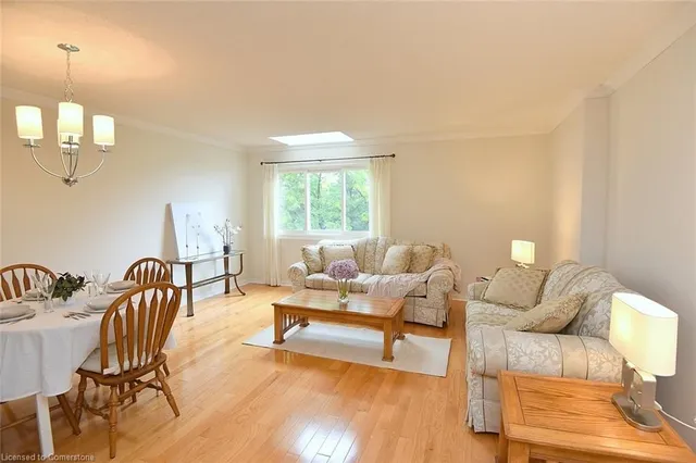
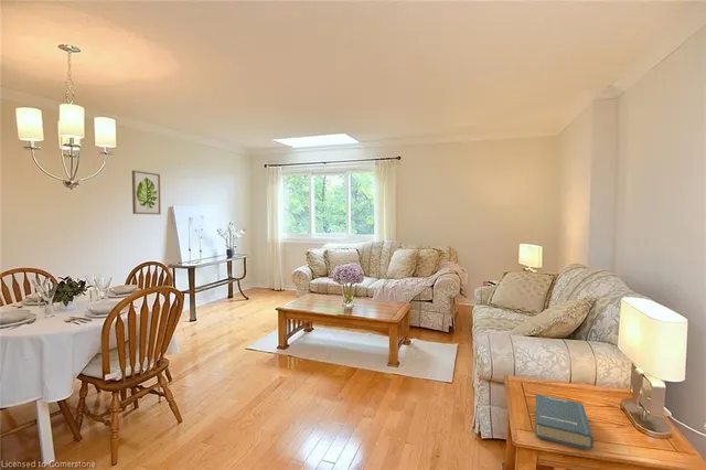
+ hardback book [534,393,595,451]
+ wall art [131,169,162,215]
